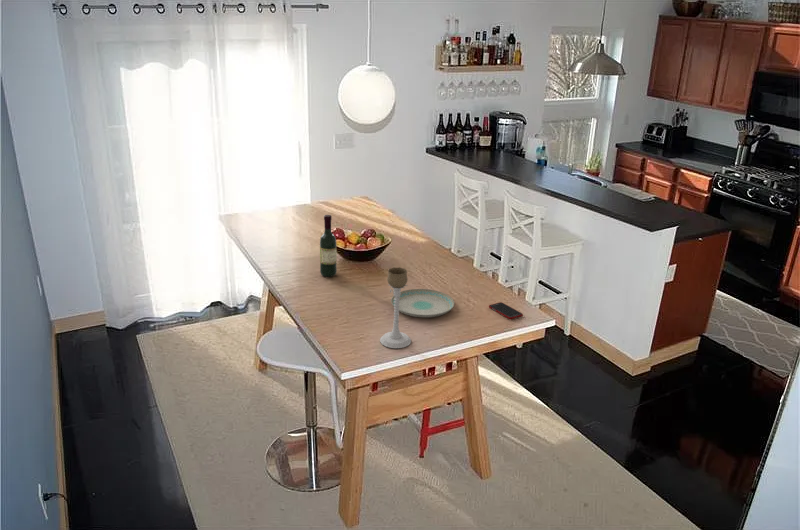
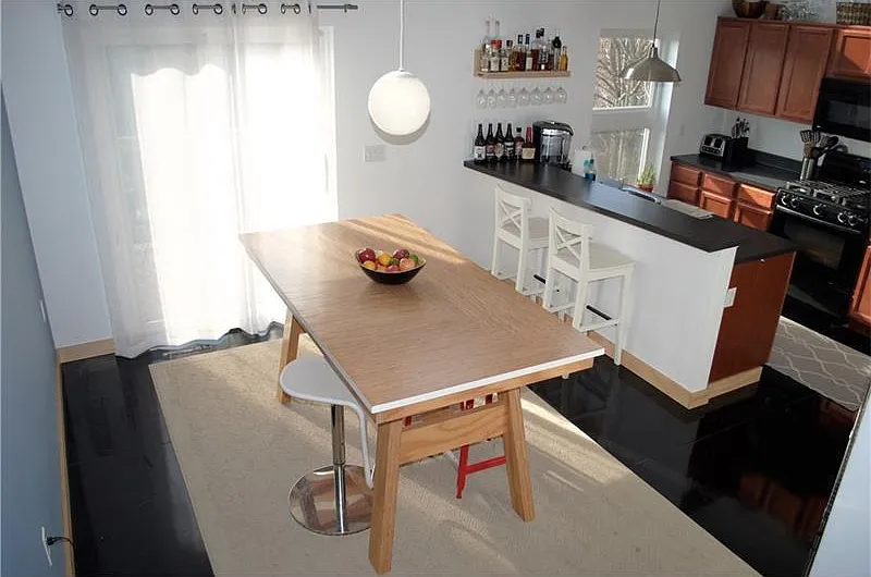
- wine bottle [319,214,338,278]
- candle holder [379,266,412,349]
- cell phone [488,301,524,320]
- plate [390,288,455,318]
